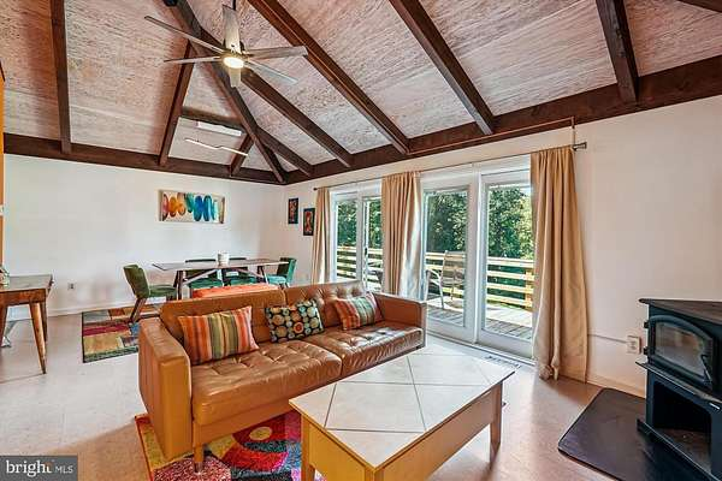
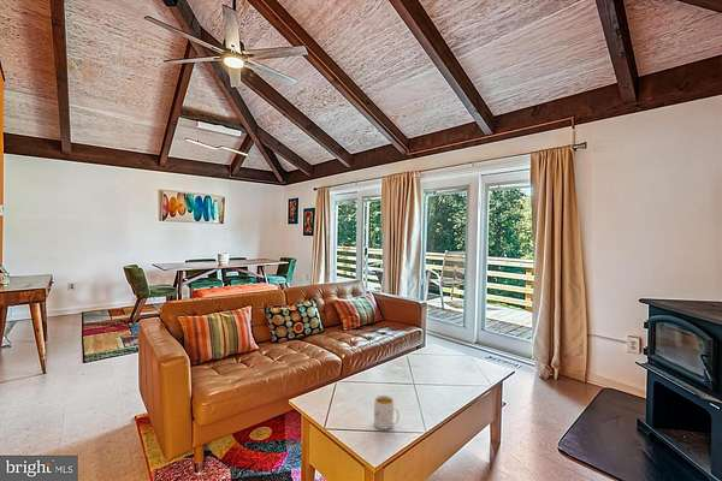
+ mug [373,394,401,430]
